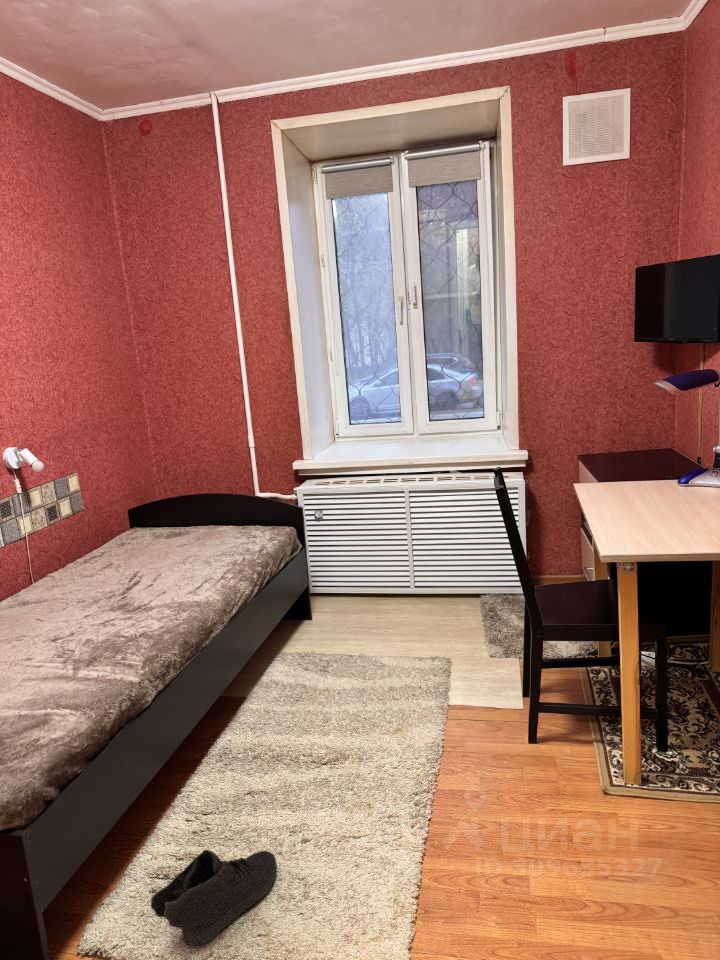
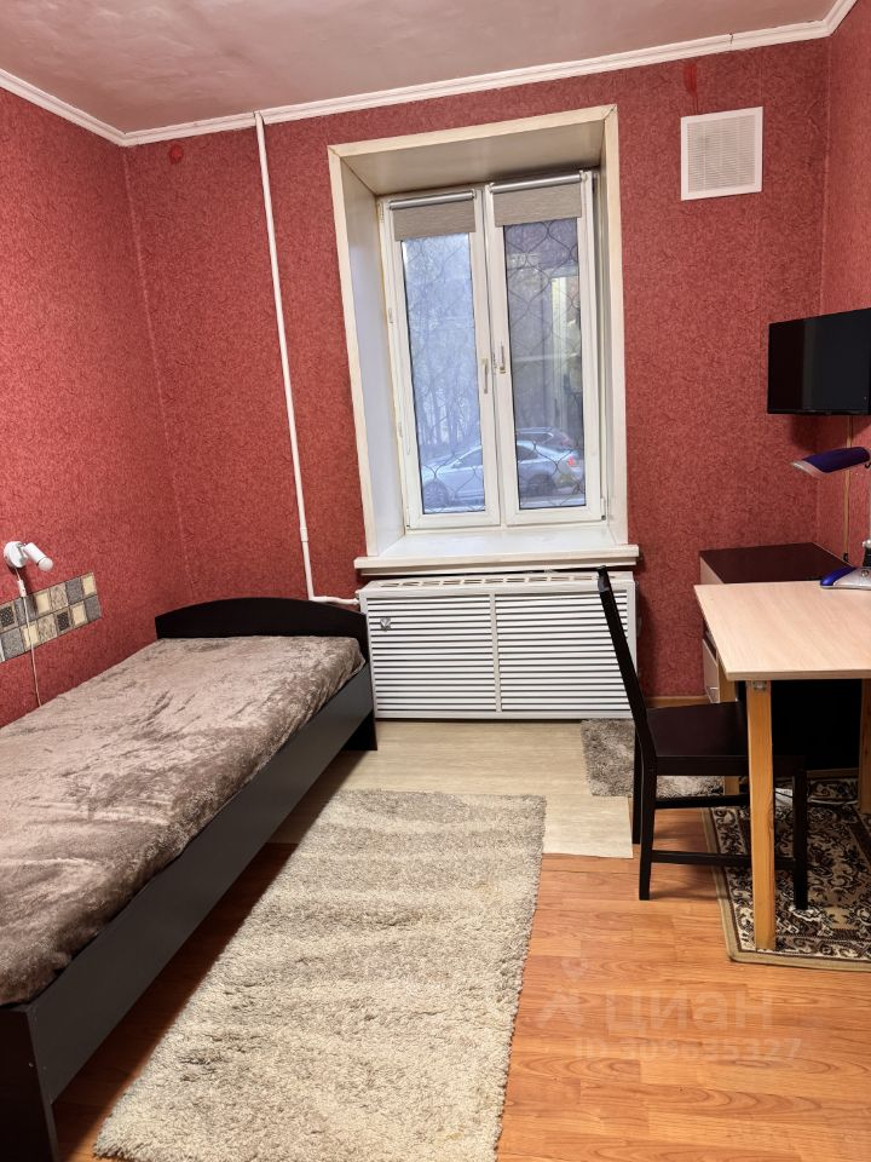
- sneaker [150,849,278,947]
